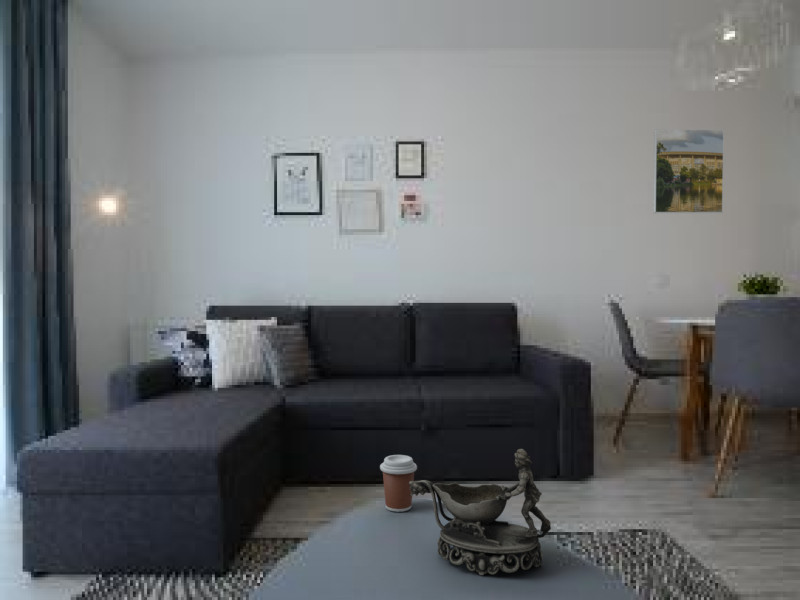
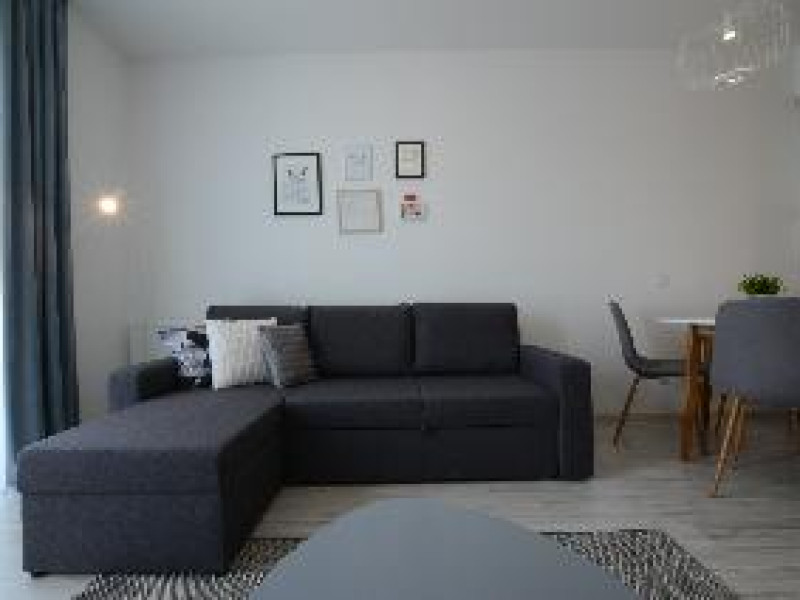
- decorative bowl [409,448,552,576]
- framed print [652,128,725,214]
- coffee cup [379,454,418,513]
